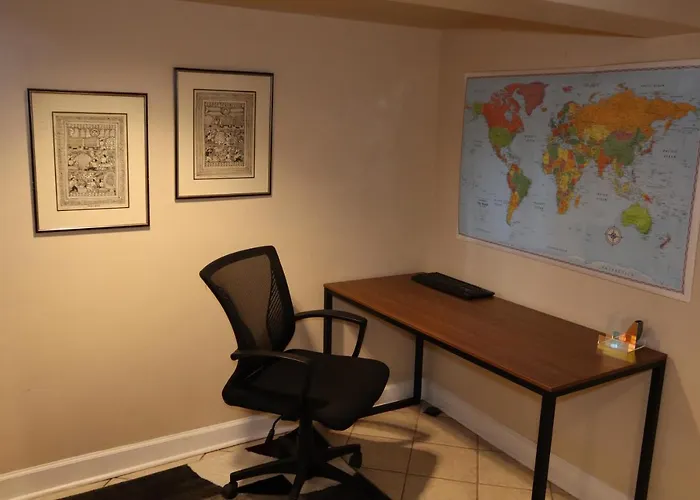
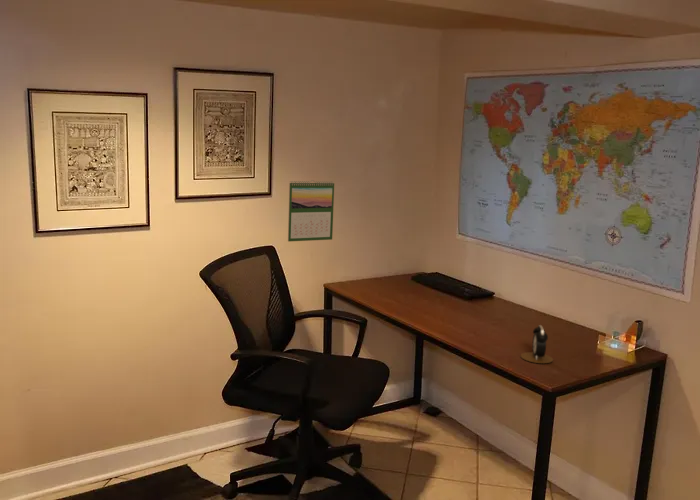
+ calendar [287,179,335,242]
+ alarm clock [519,324,554,364]
